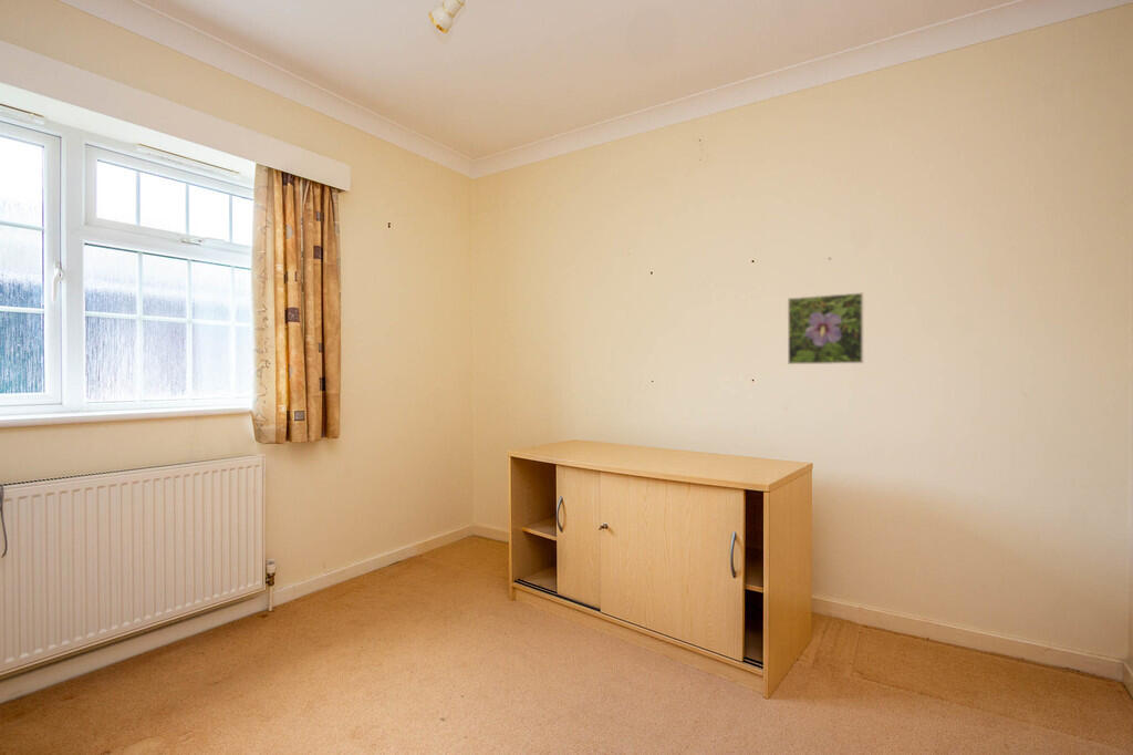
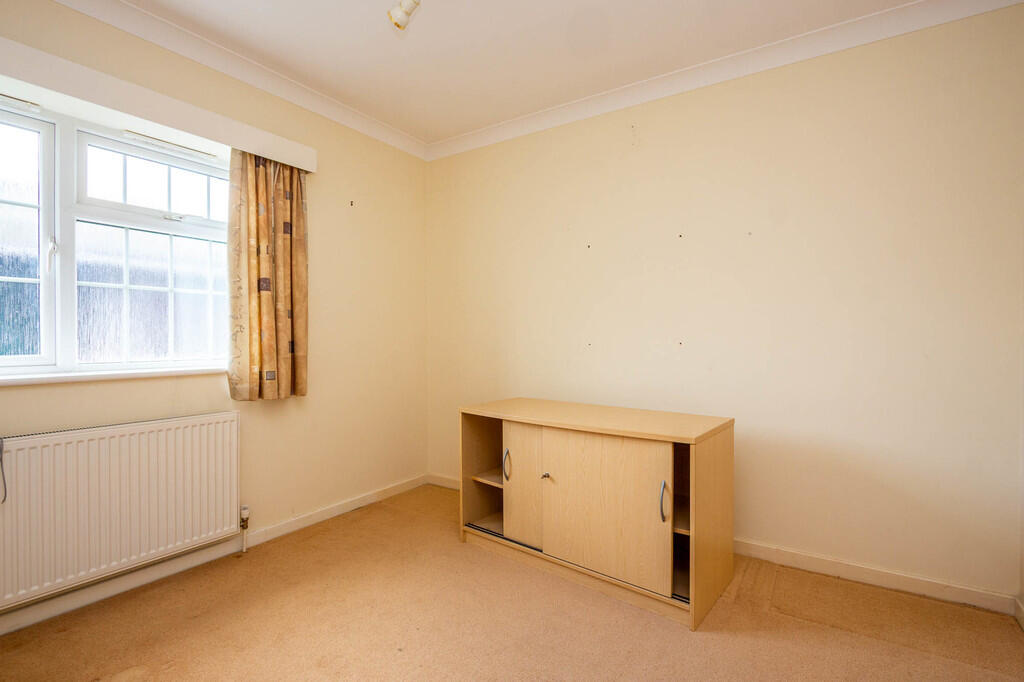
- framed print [787,291,864,365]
